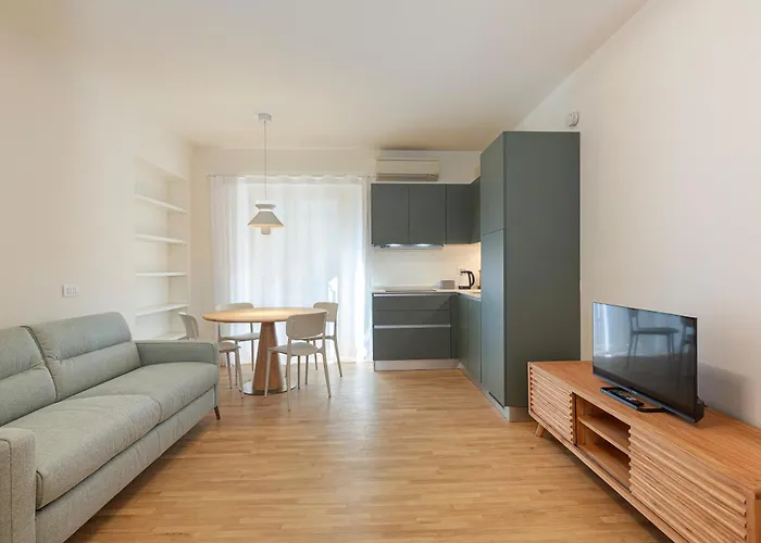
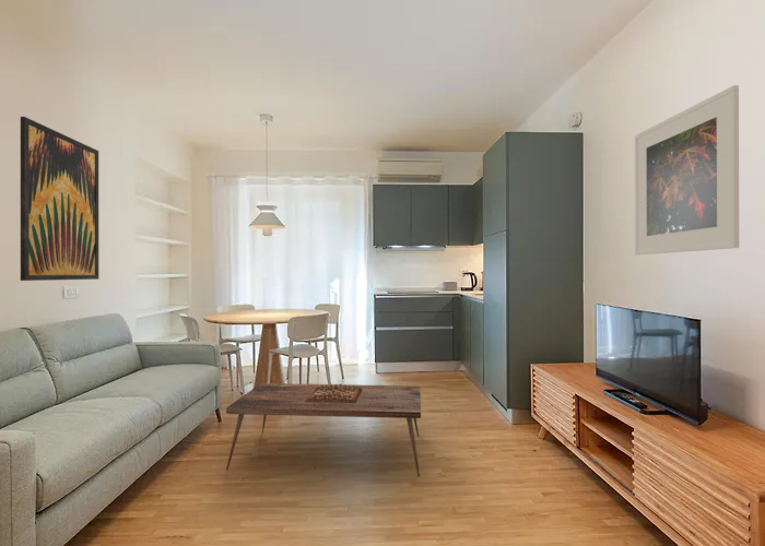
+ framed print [634,84,740,256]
+ wall art [20,116,99,282]
+ coffee table [225,382,422,477]
